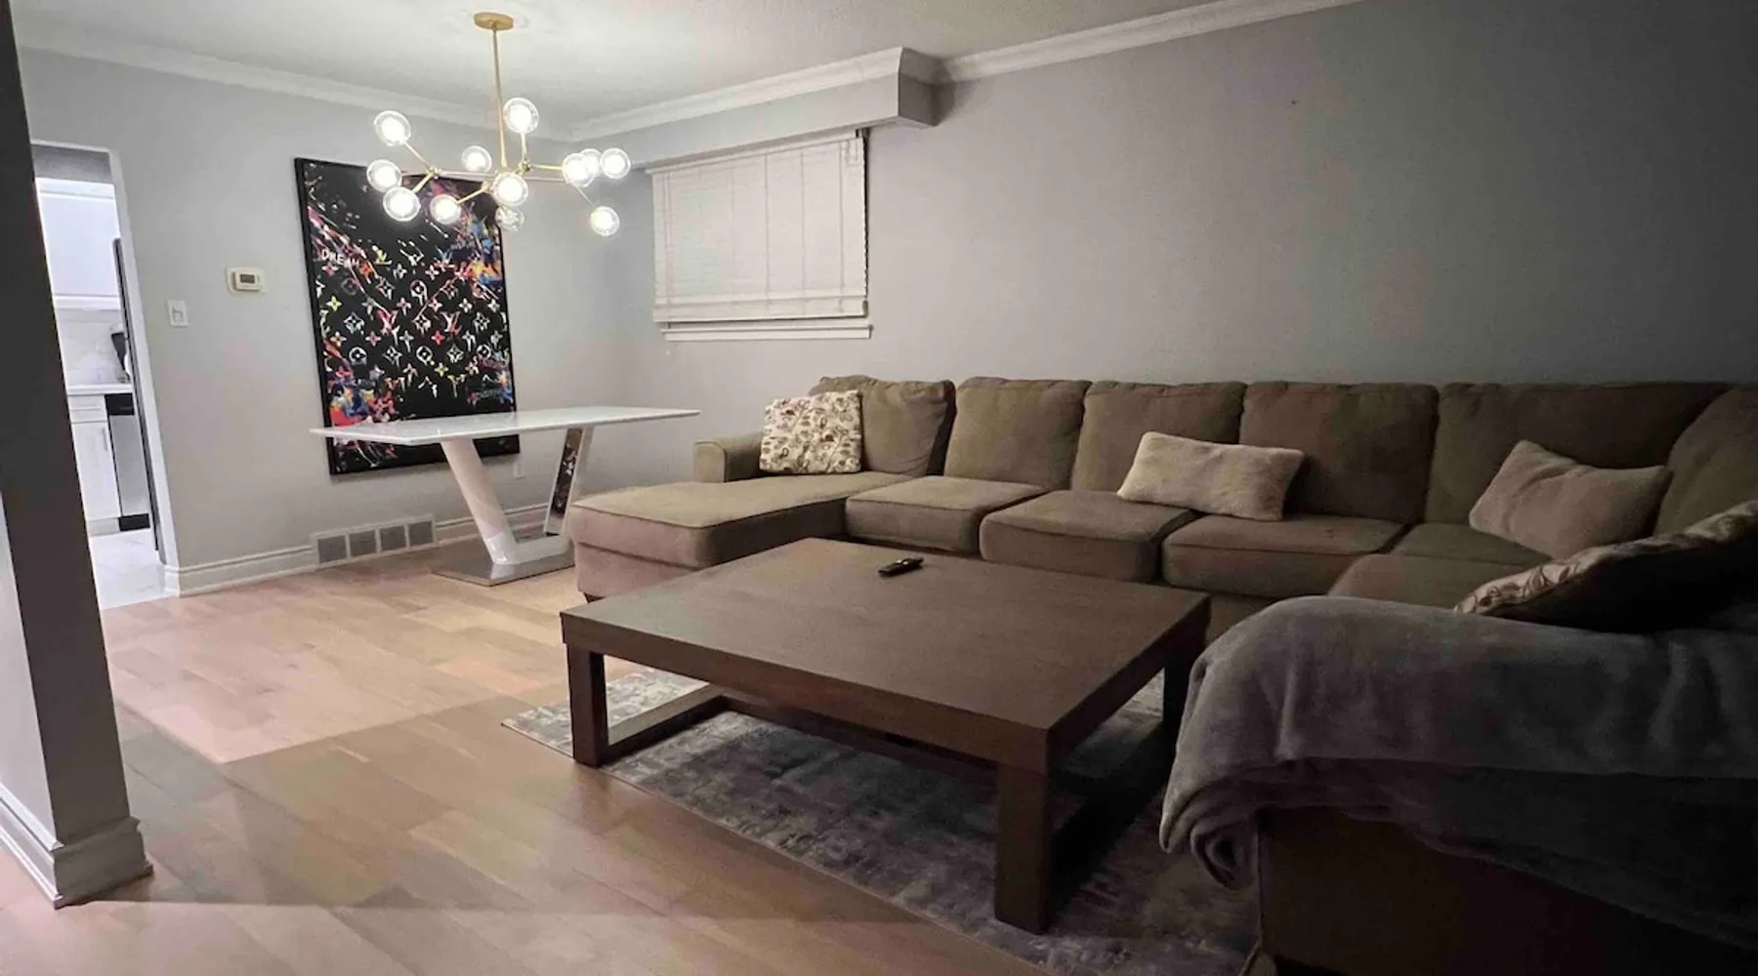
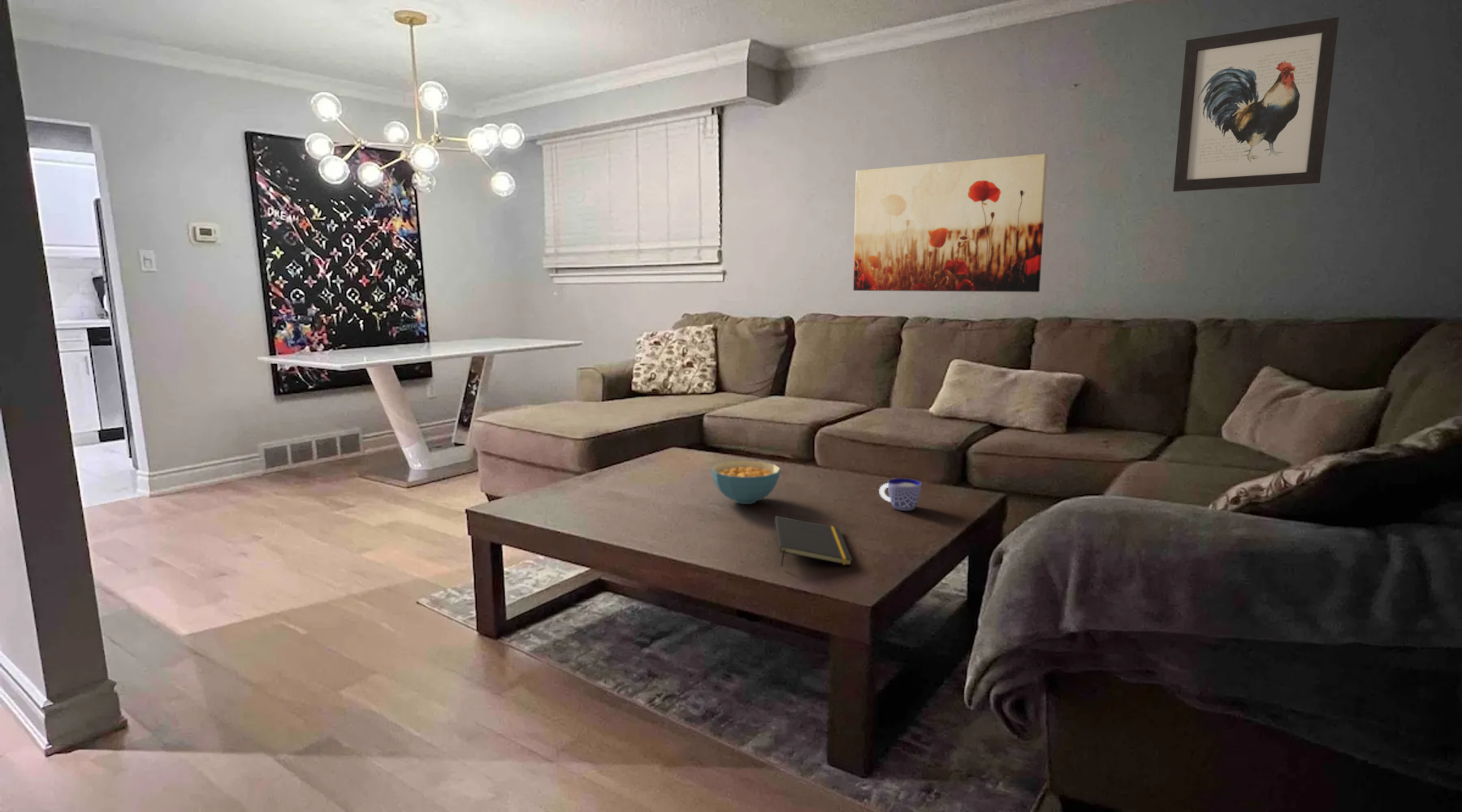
+ cup [878,477,922,512]
+ wall art [1172,16,1339,193]
+ notepad [774,515,853,568]
+ cereal bowl [711,460,781,505]
+ wall art [853,153,1049,293]
